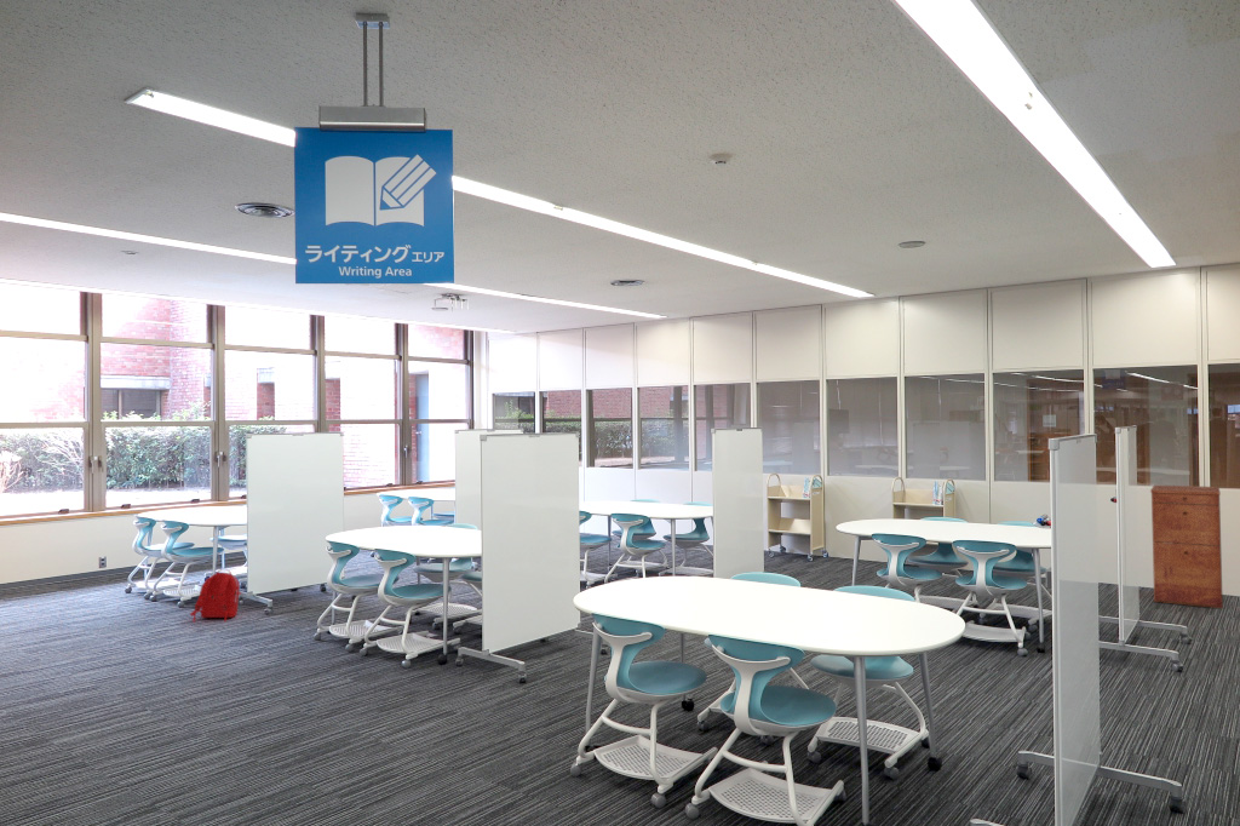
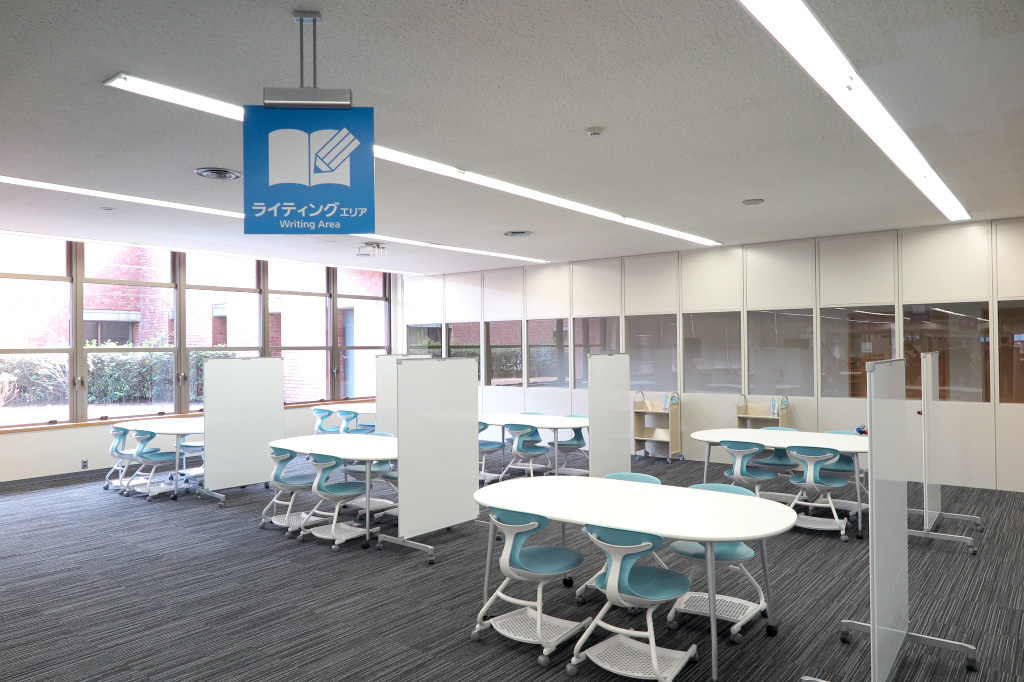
- backpack [189,568,242,623]
- filing cabinet [1149,484,1224,609]
